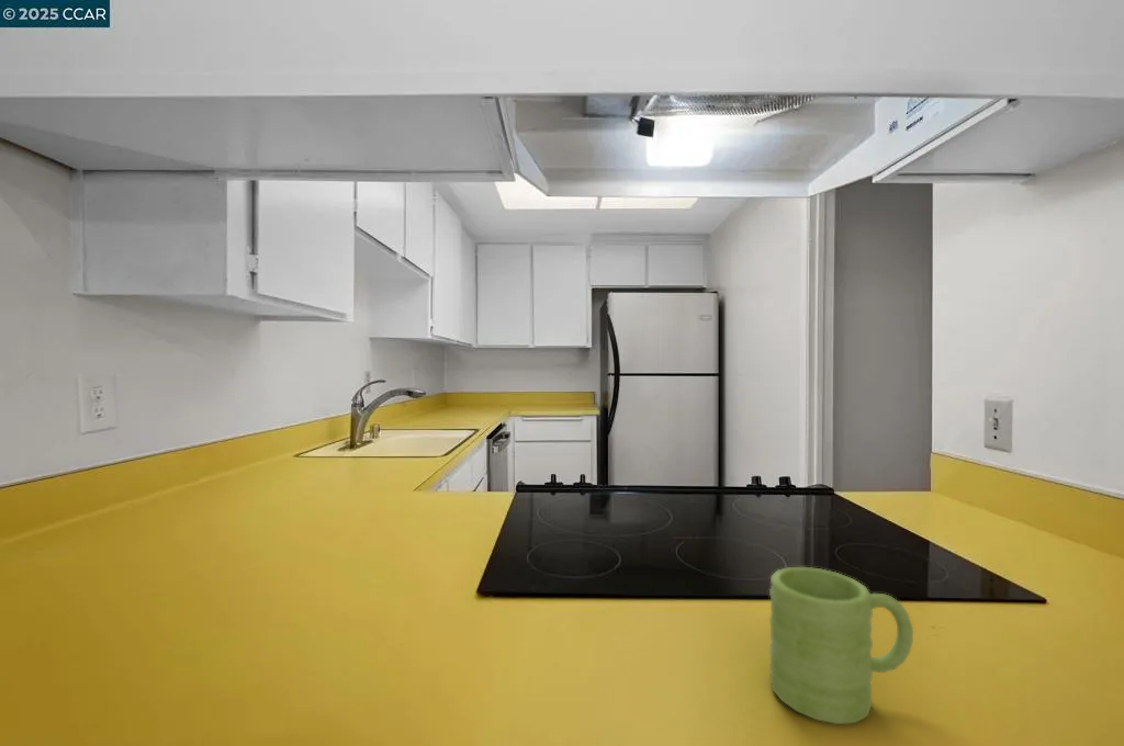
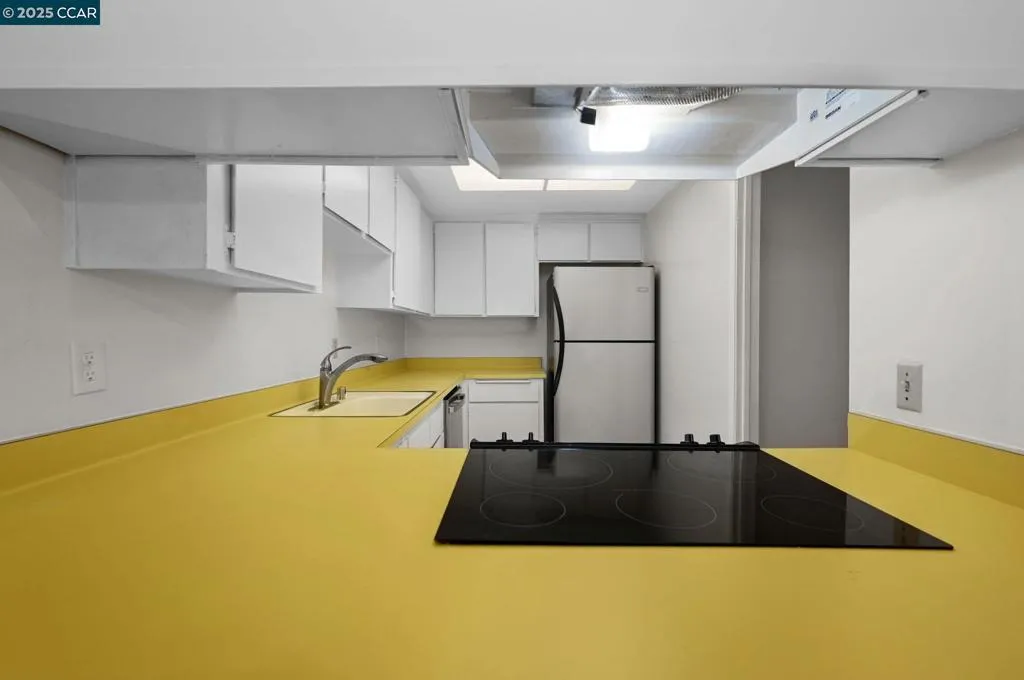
- mug [768,566,914,725]
